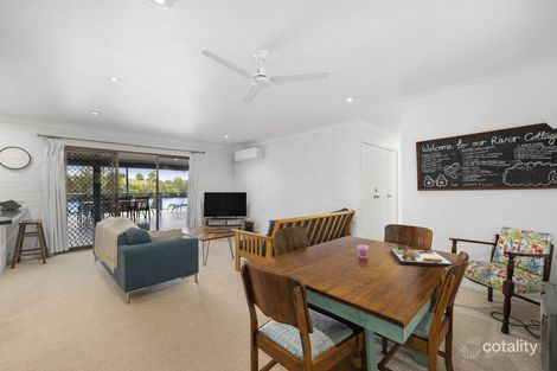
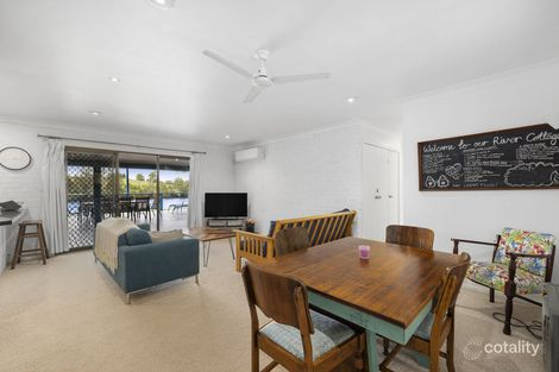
- dinner plate [389,247,455,268]
